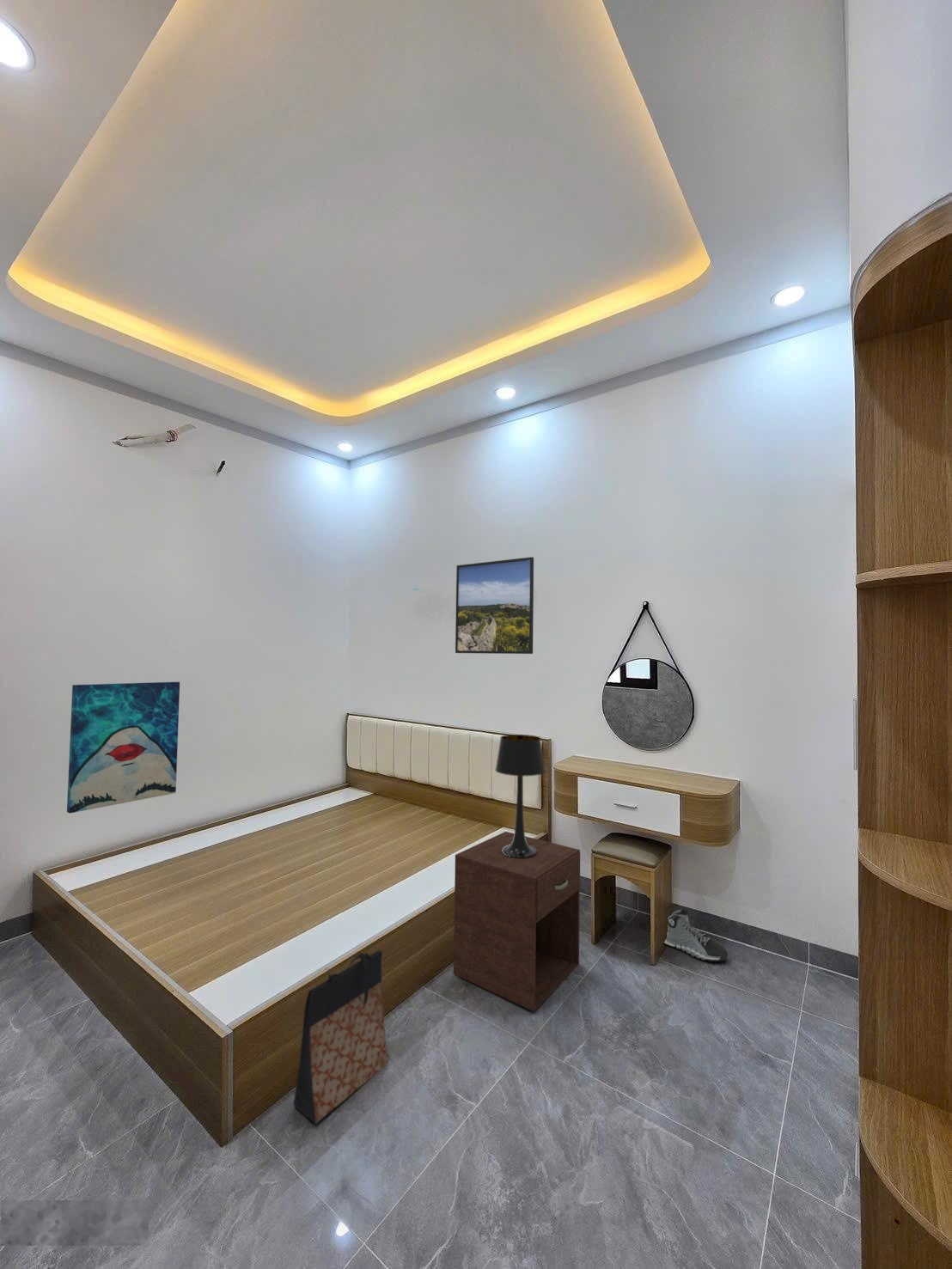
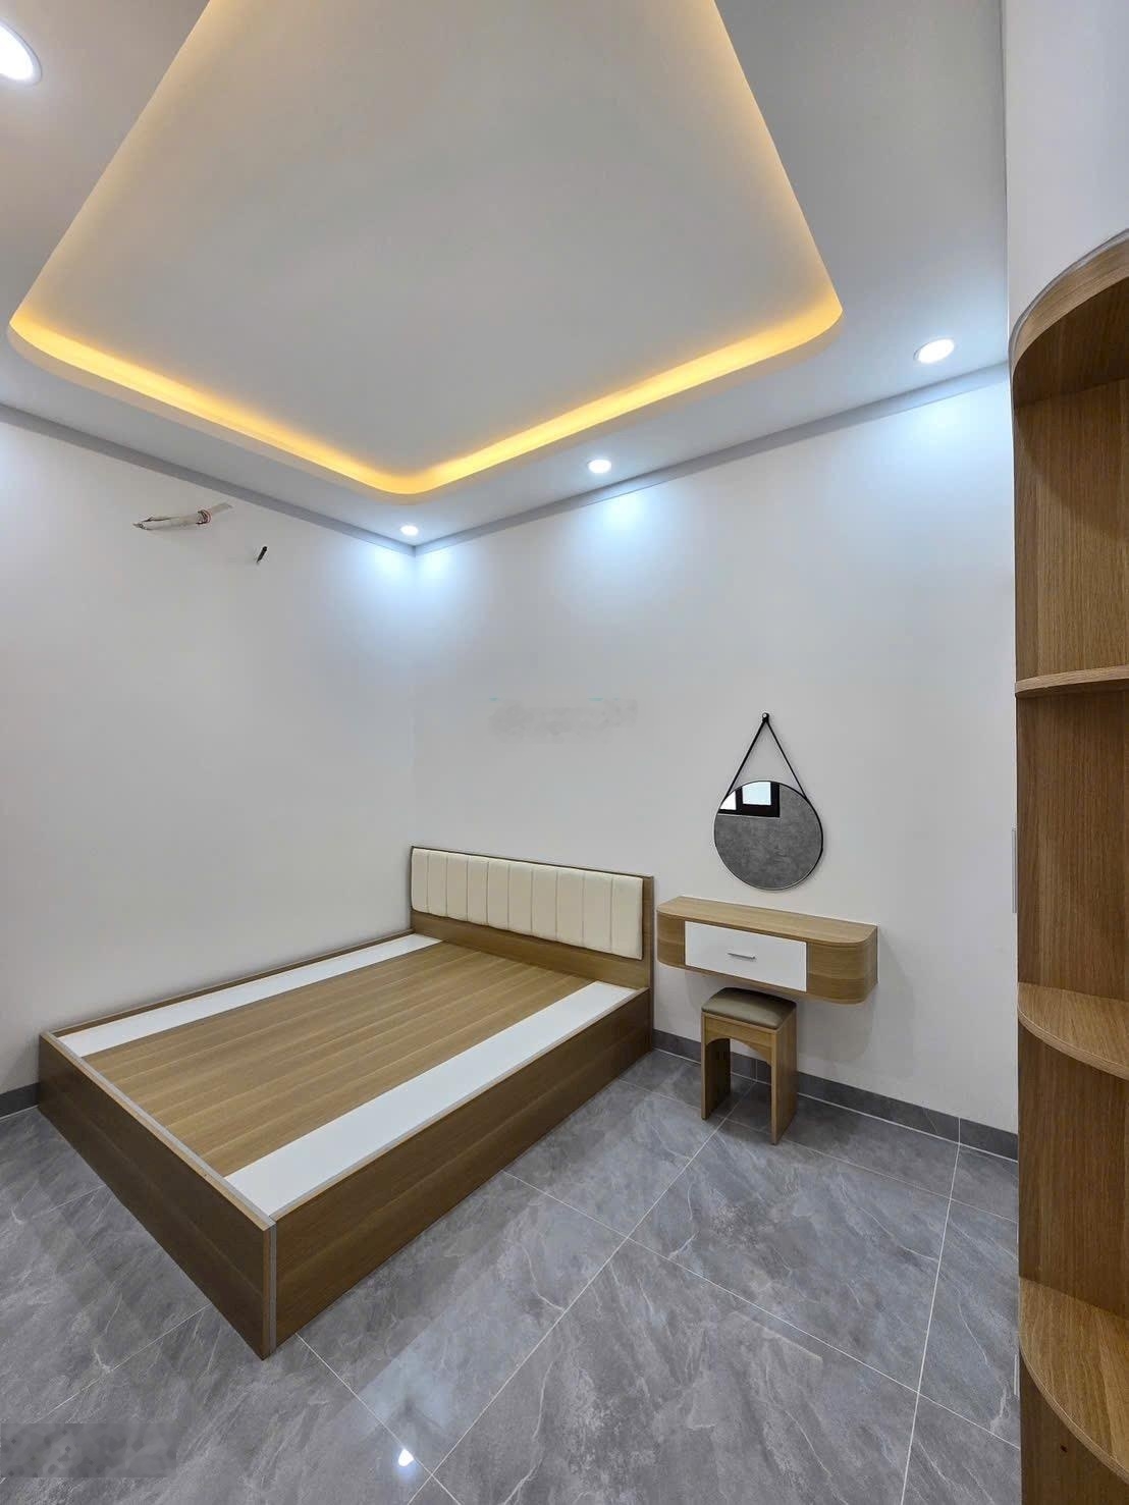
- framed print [455,556,534,655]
- bag [292,949,389,1125]
- table lamp [495,734,546,858]
- nightstand [453,831,581,1012]
- sneaker [663,908,729,962]
- wall art [66,681,180,814]
